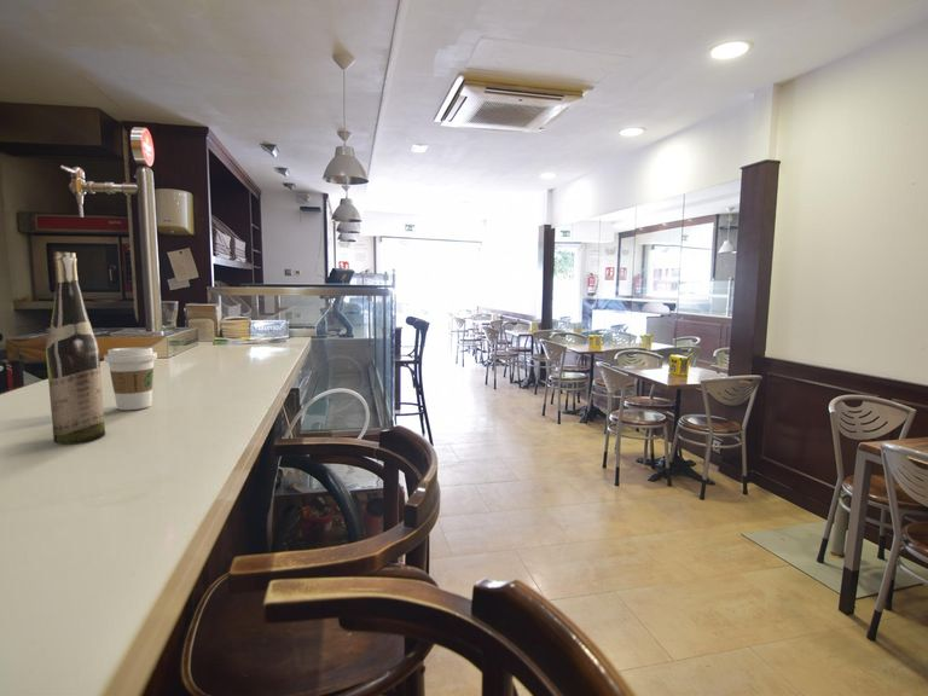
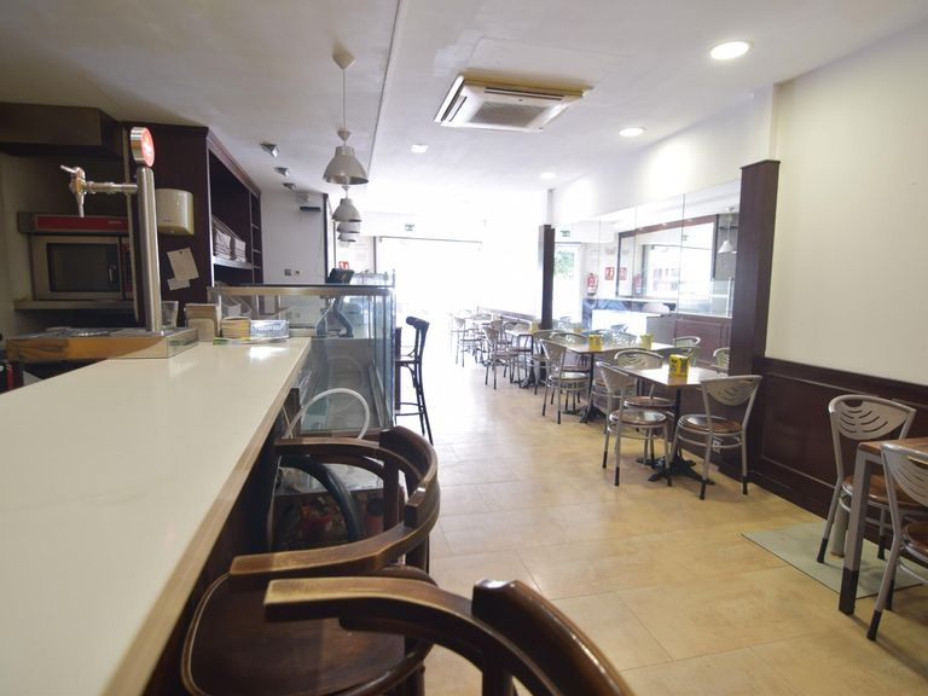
- coffee cup [103,347,158,411]
- wine bottle [45,251,106,445]
